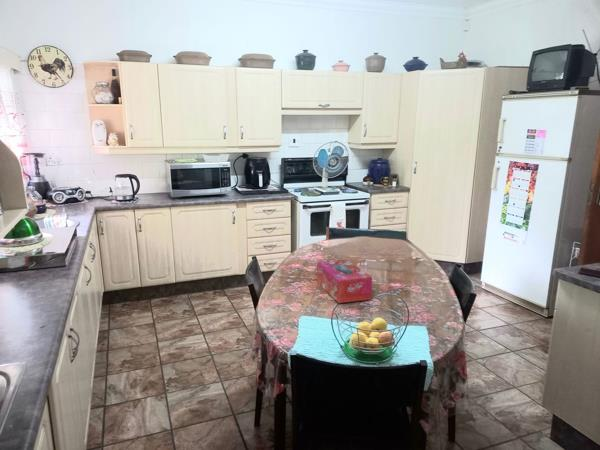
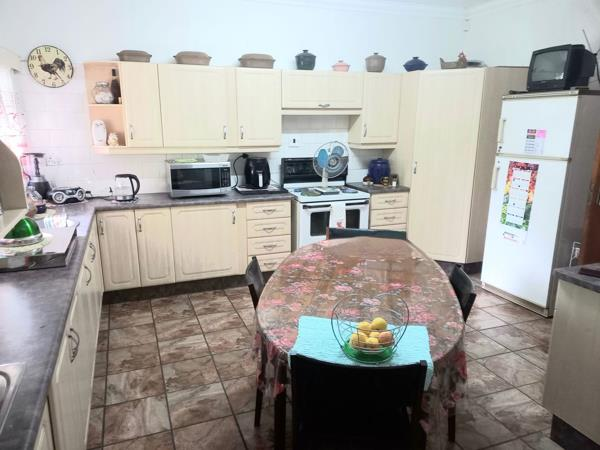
- tissue box [316,259,373,304]
